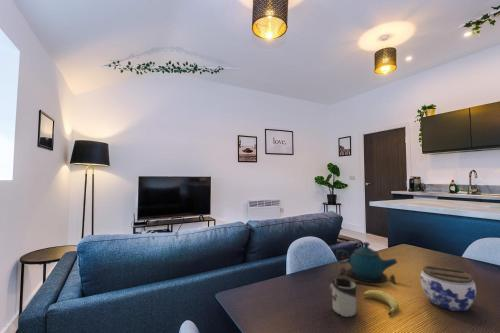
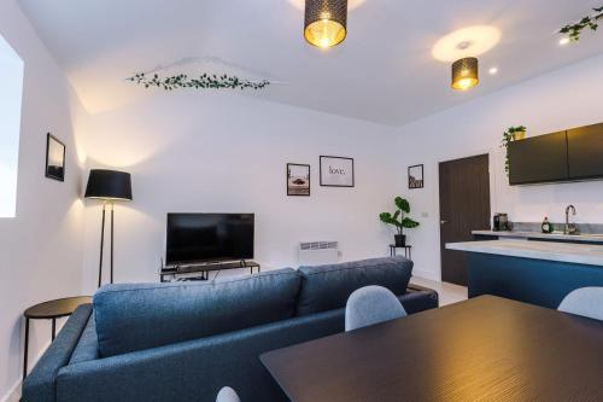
- jar [420,265,477,312]
- fruit [363,289,400,317]
- cup [329,277,357,318]
- teapot [335,241,398,288]
